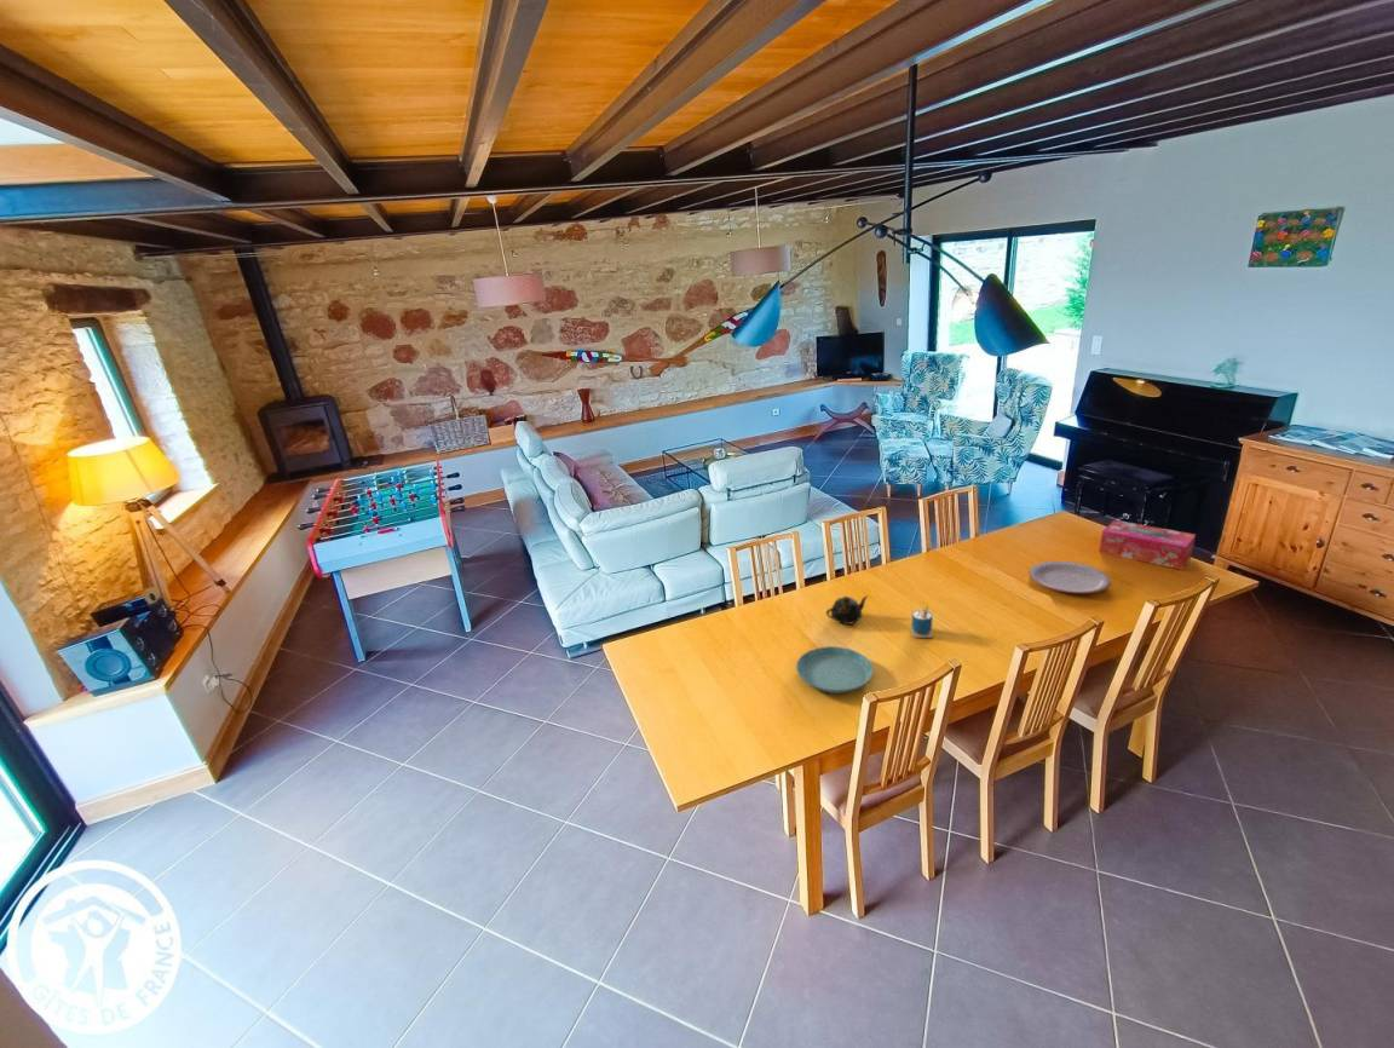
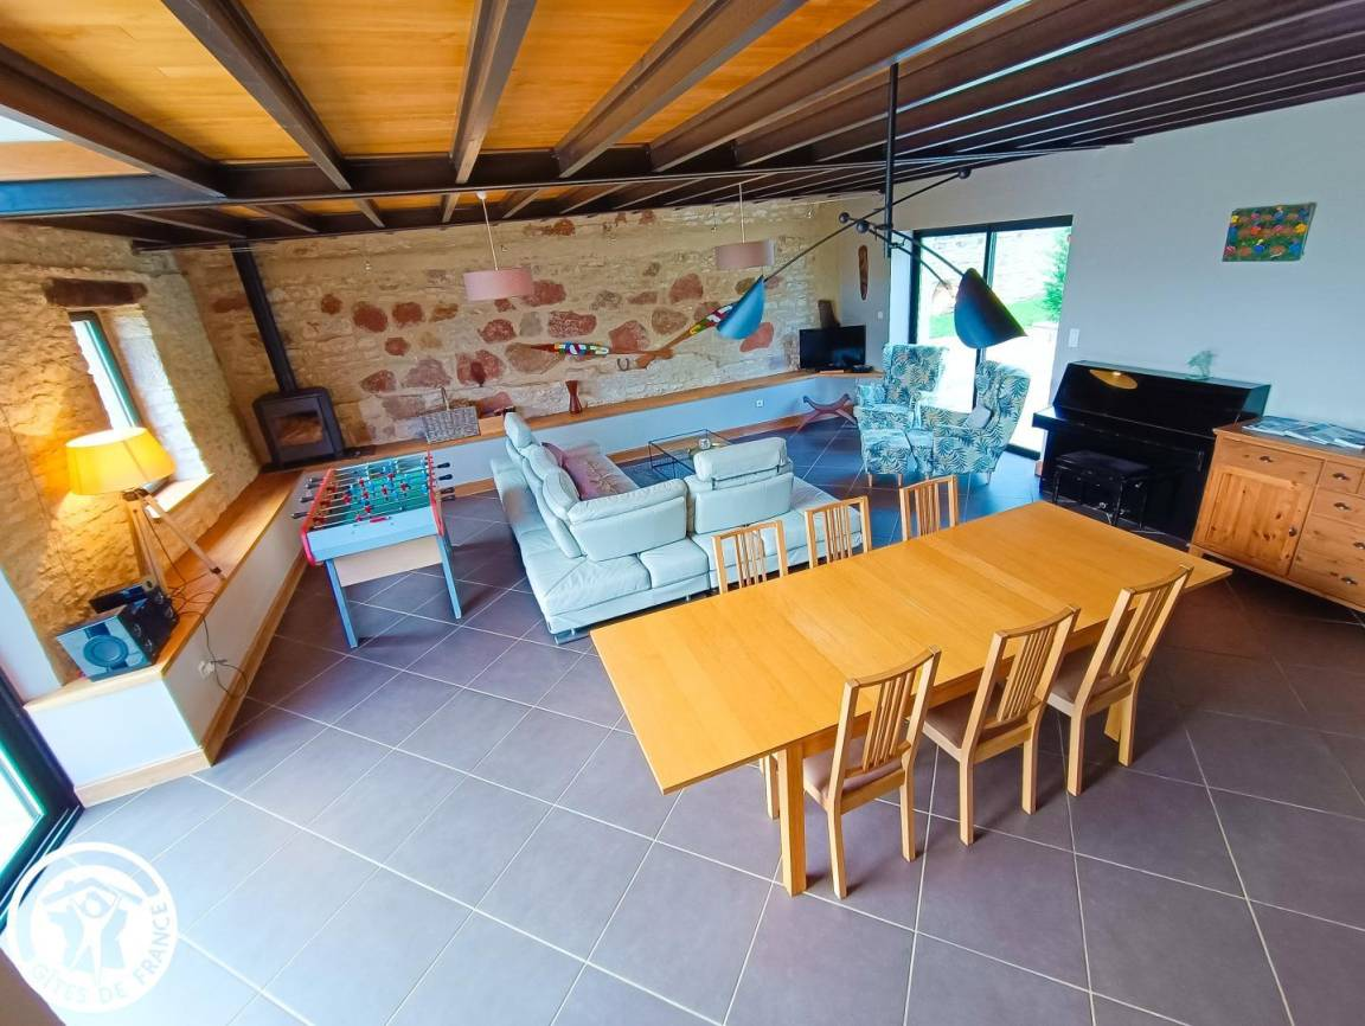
- tissue box [1098,519,1197,571]
- plate [1027,560,1112,594]
- cup [909,605,934,639]
- saucer [795,645,874,695]
- teapot [825,595,869,626]
